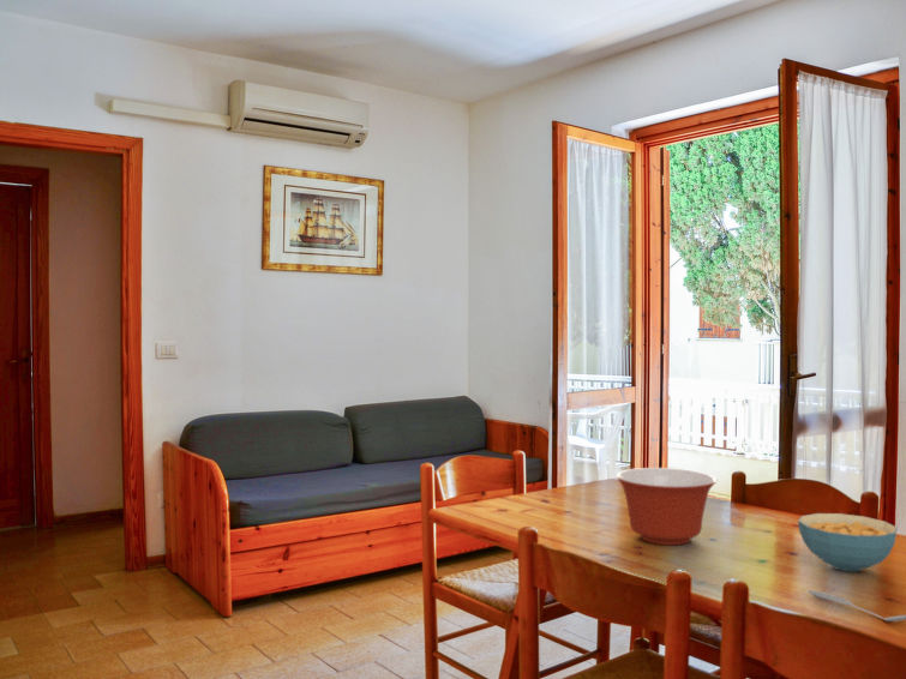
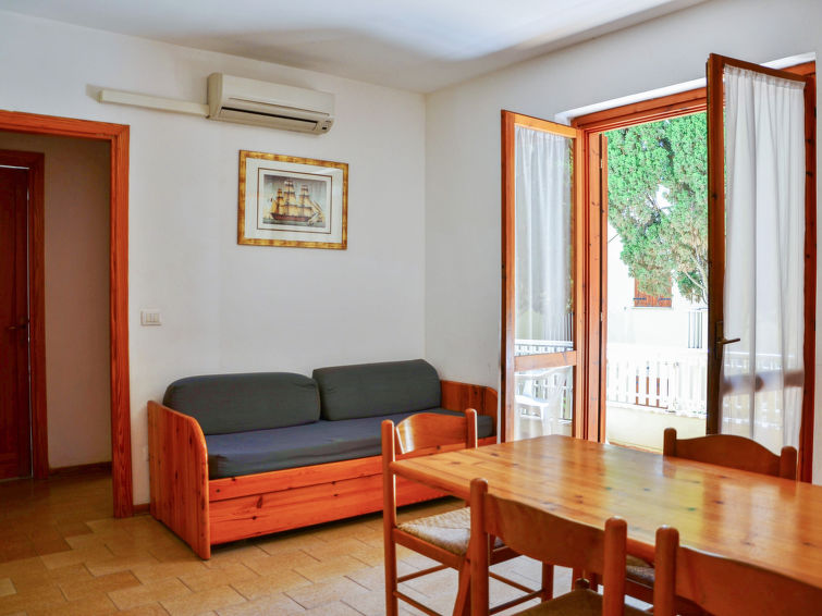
- mixing bowl [614,467,718,546]
- spoon [806,589,906,623]
- cereal bowl [797,512,899,572]
